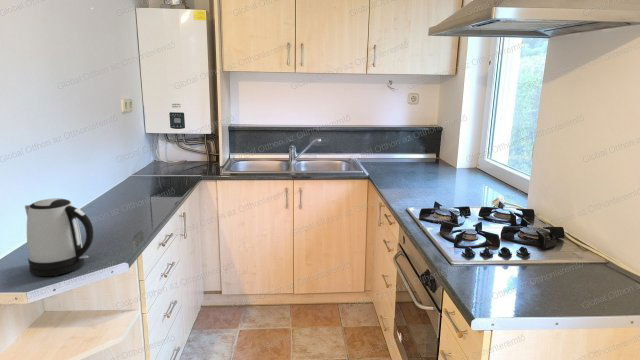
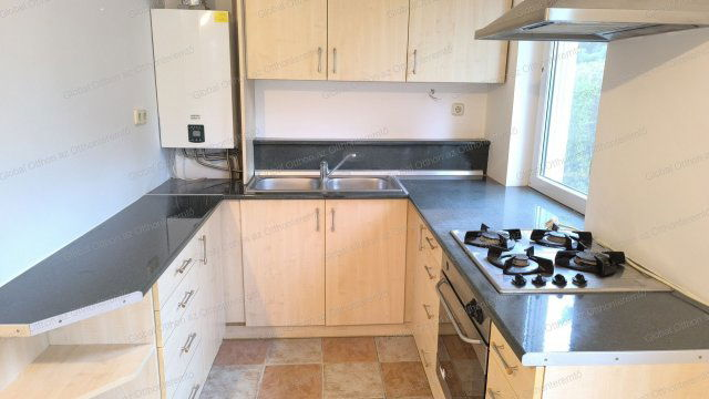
- kettle [24,197,94,277]
